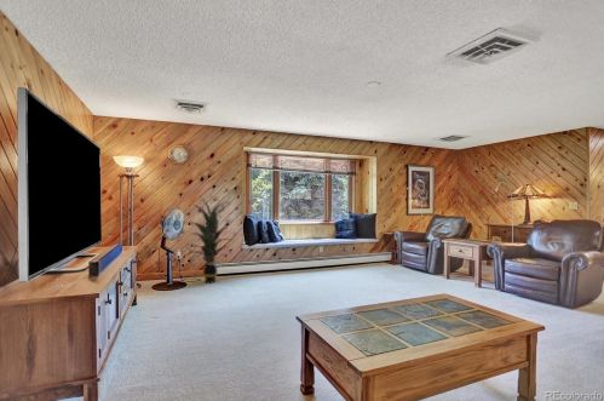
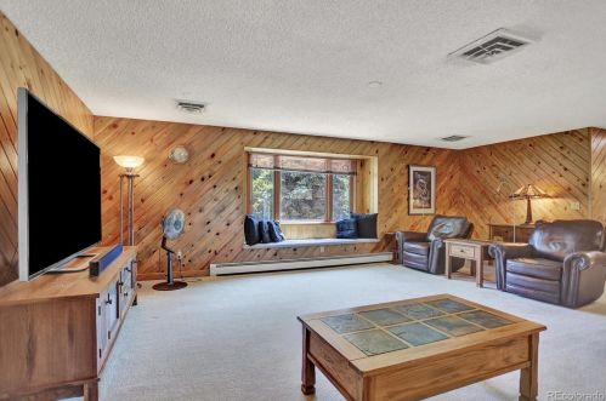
- indoor plant [184,196,234,285]
